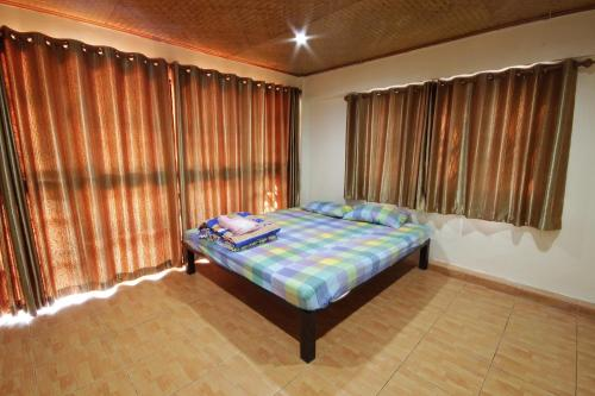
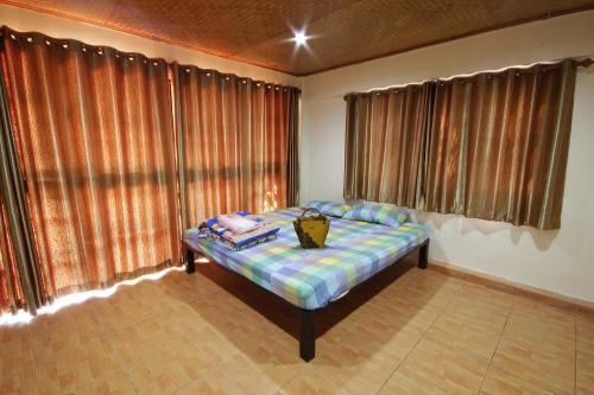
+ tote bag [291,206,331,249]
